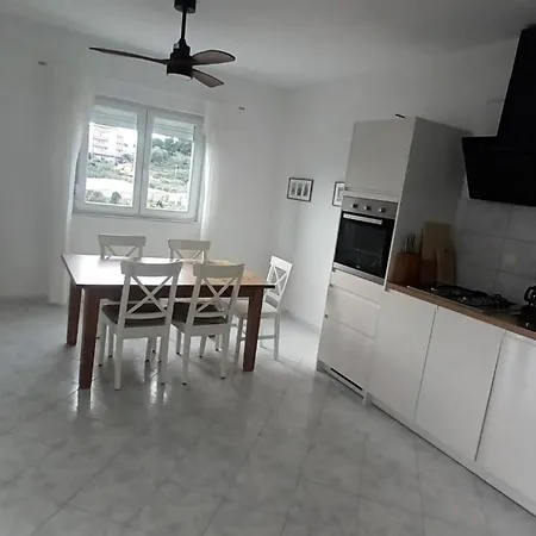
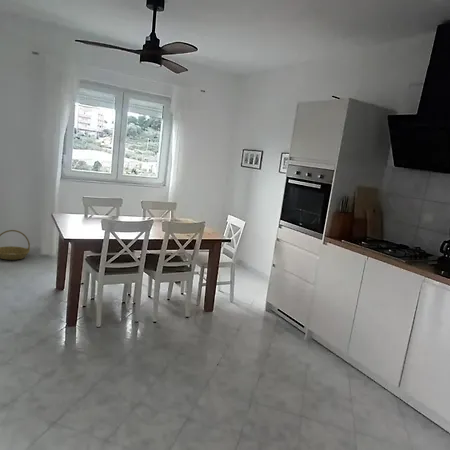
+ basket [0,229,31,261]
